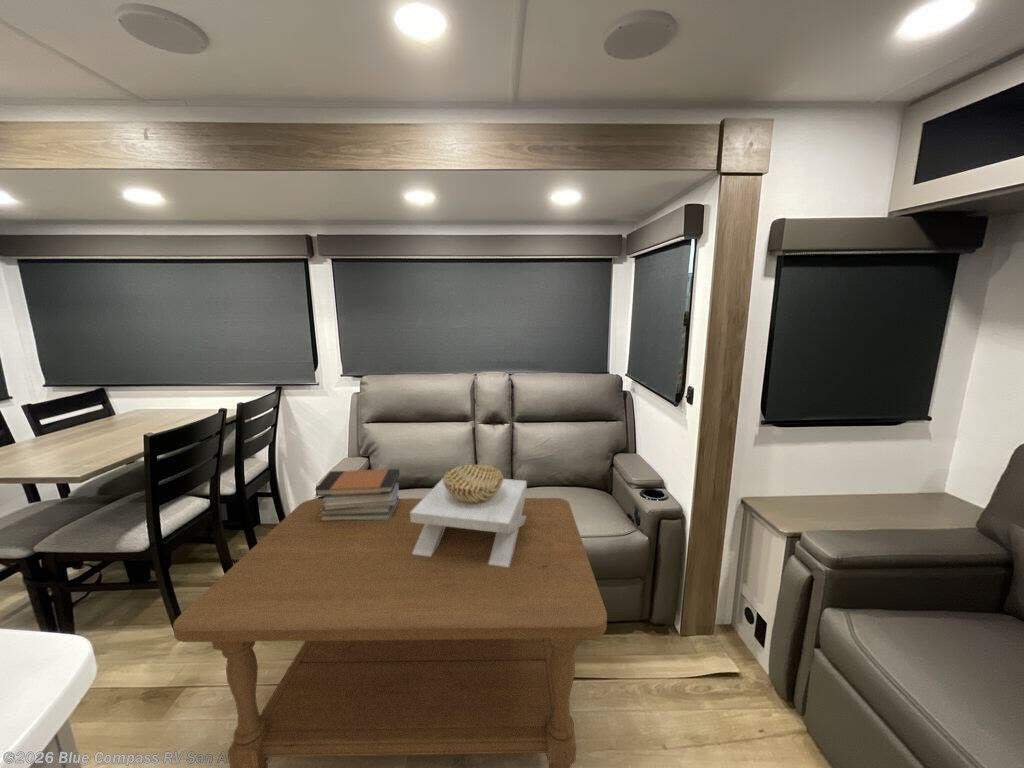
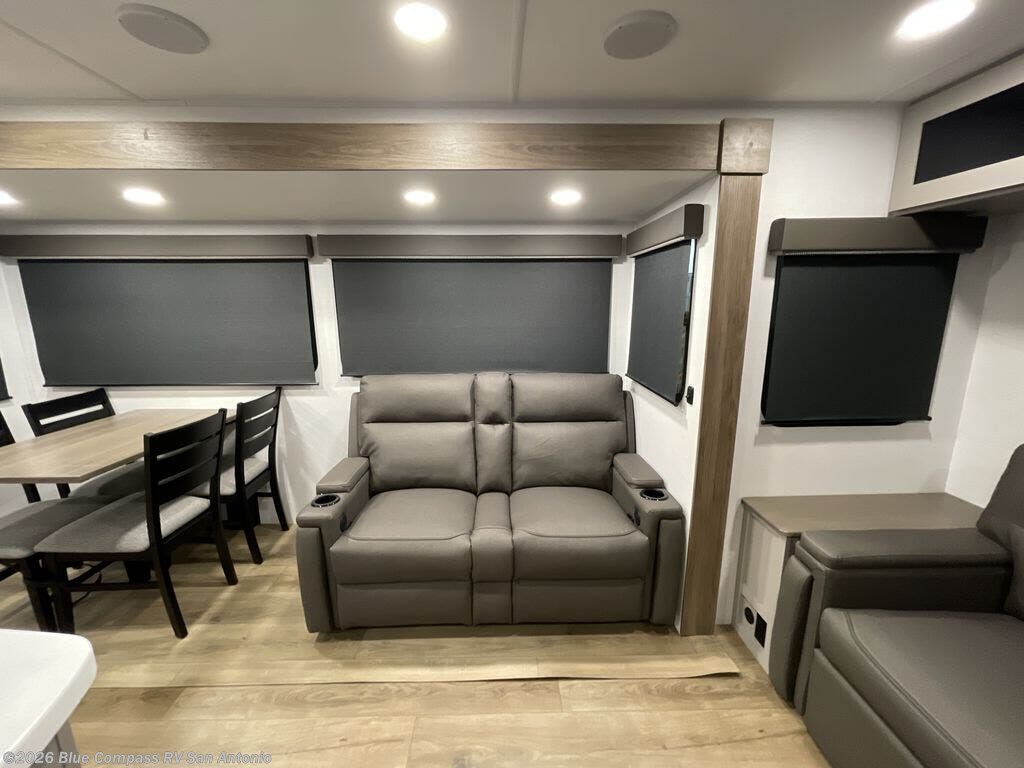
- decorative bowl [410,464,528,567]
- book stack [314,468,400,521]
- coffee table [172,497,608,768]
